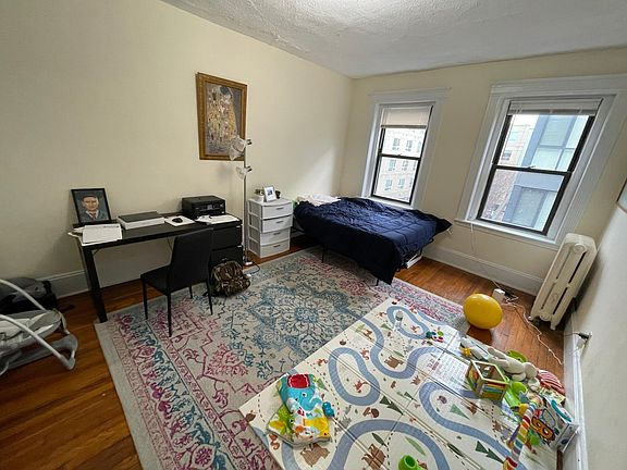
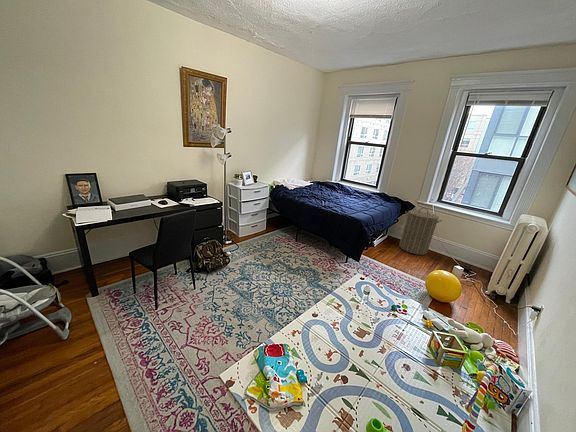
+ laundry hamper [398,207,443,256]
